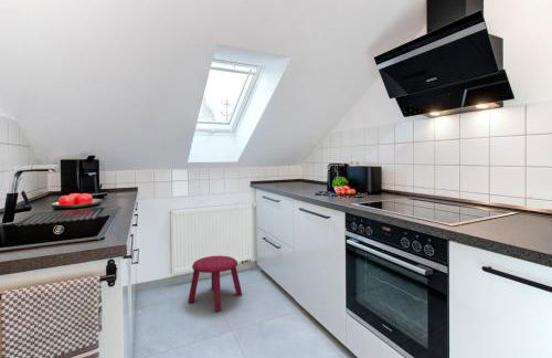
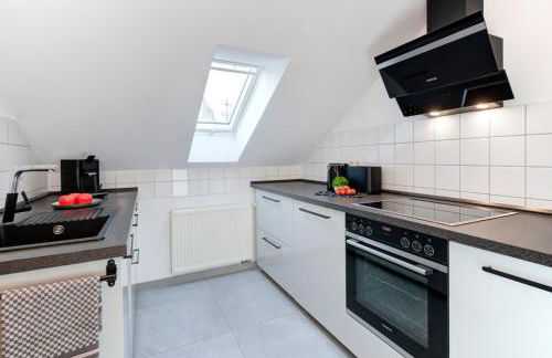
- stool [187,254,243,312]
